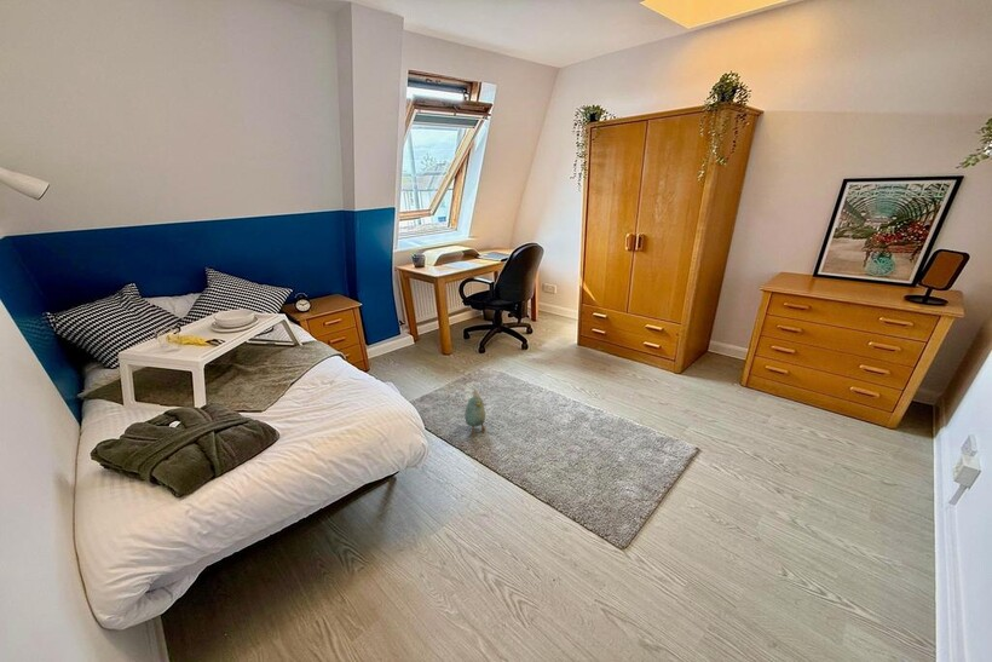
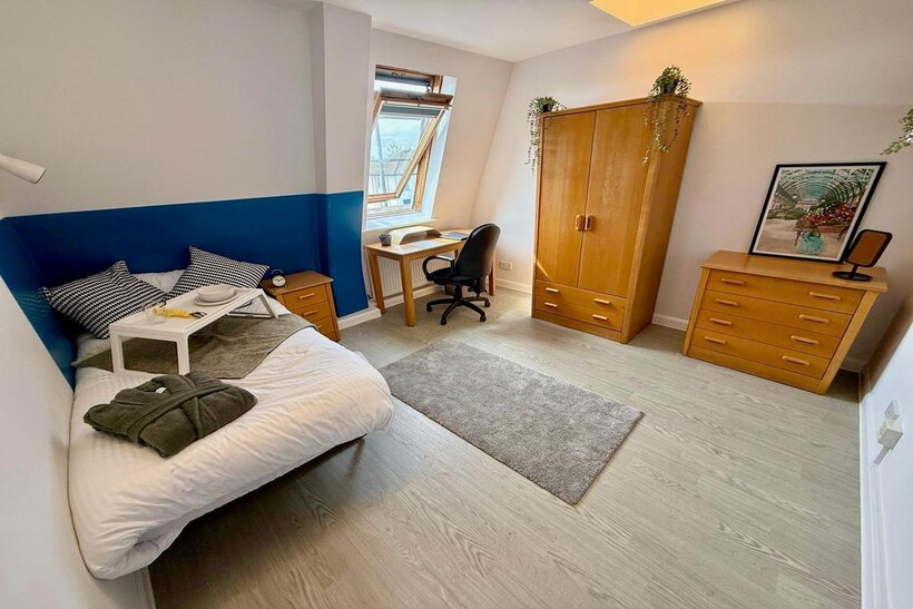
- plush toy [463,384,488,434]
